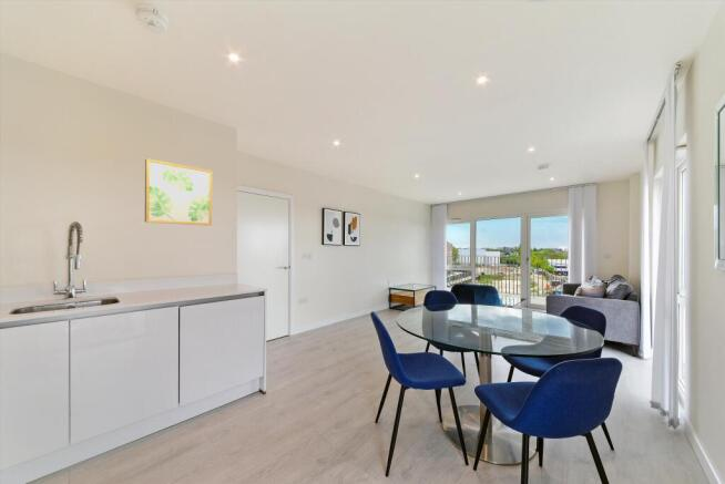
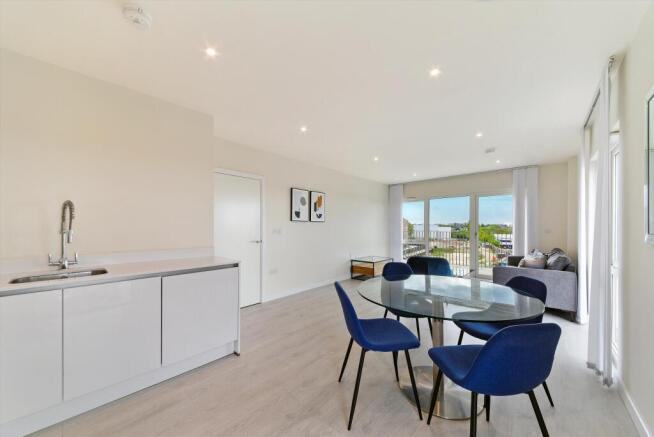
- wall art [144,157,213,226]
